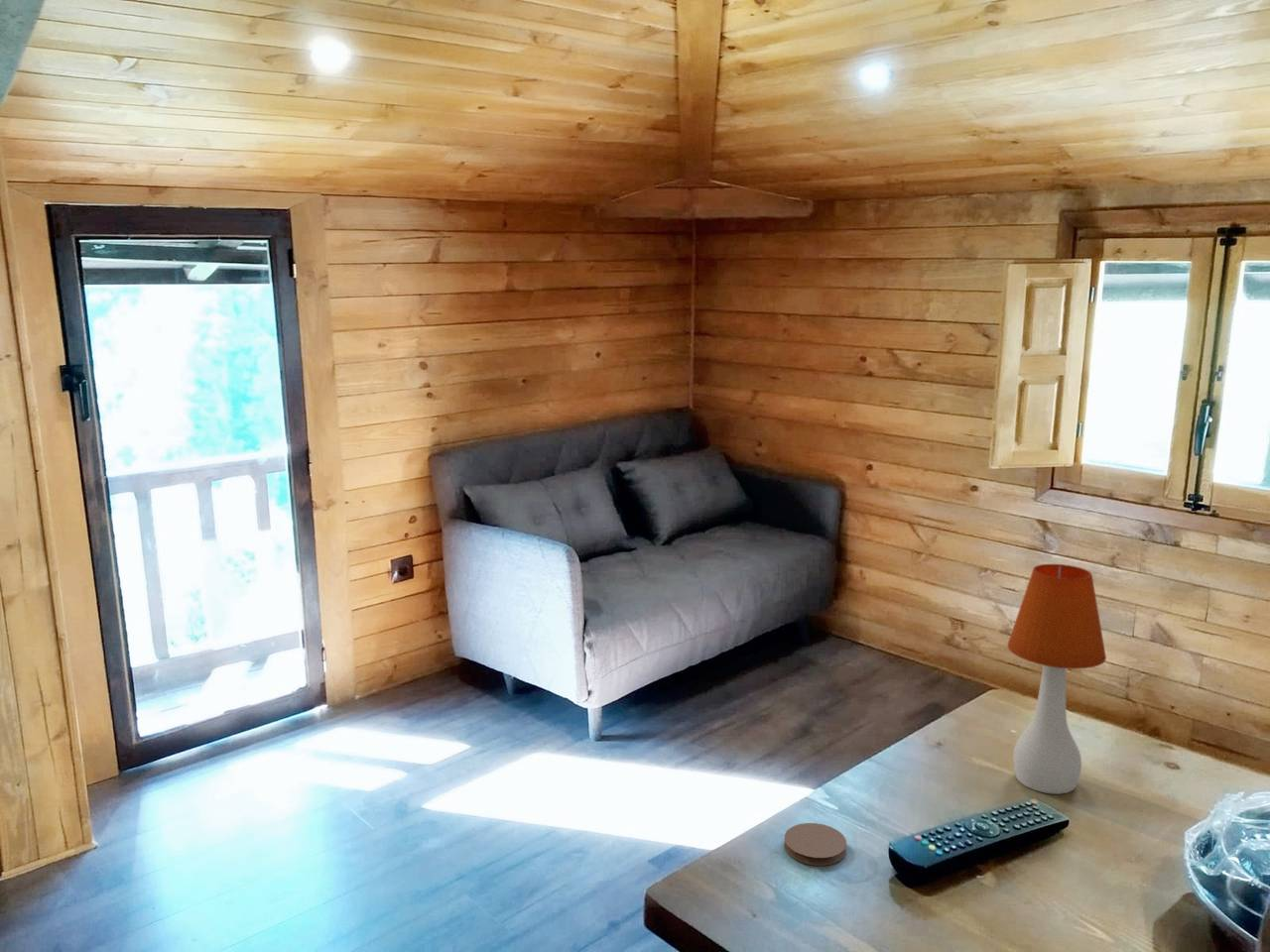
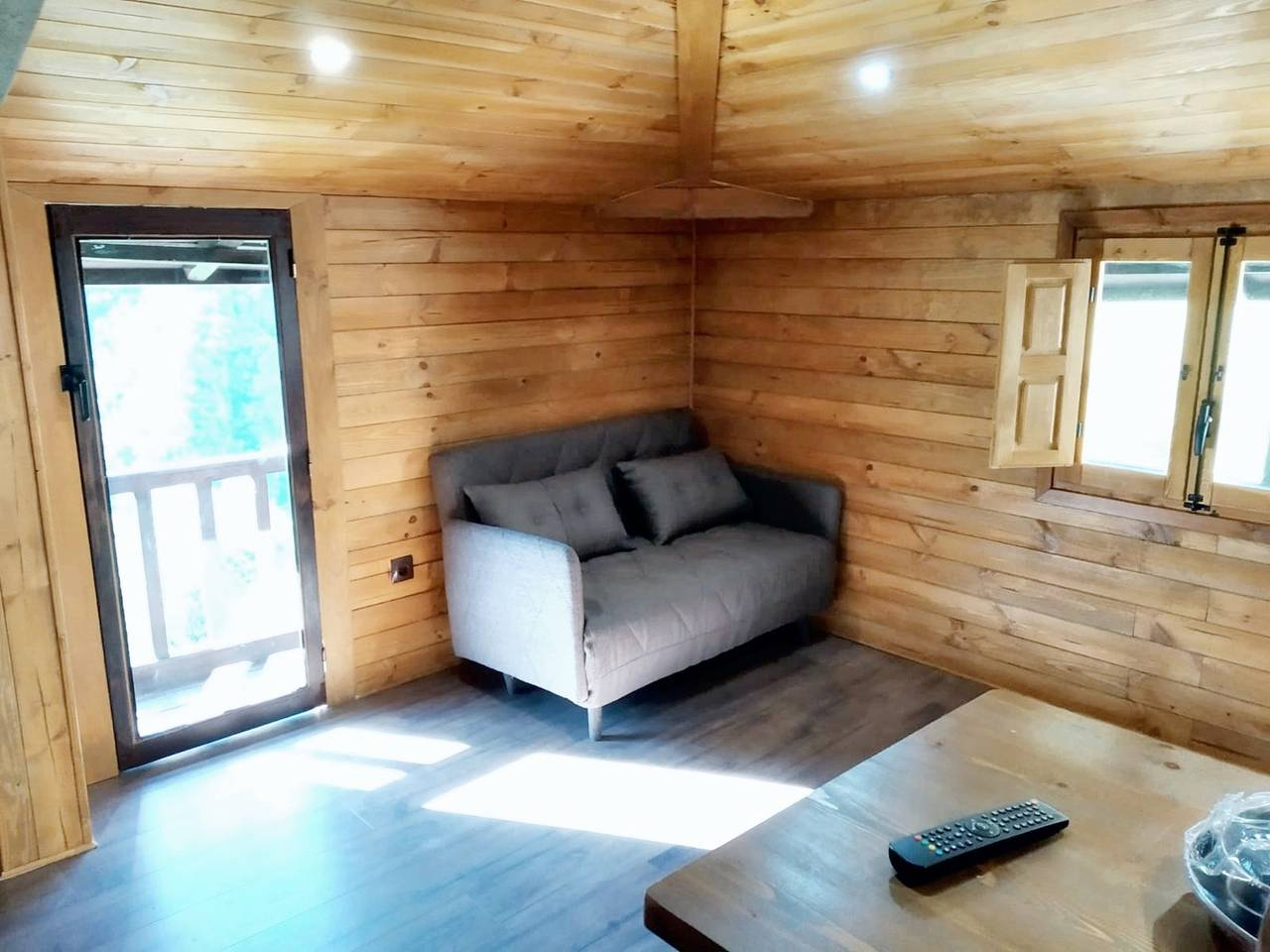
- coaster [784,822,847,867]
- table lamp [1006,563,1107,795]
